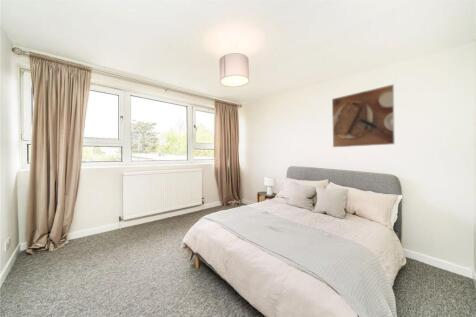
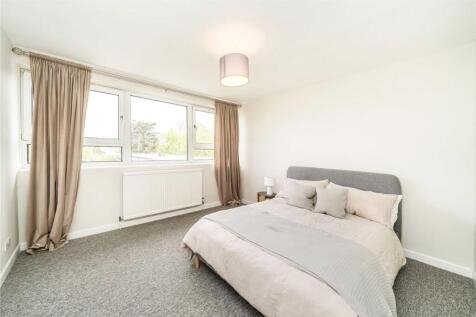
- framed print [331,83,396,148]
